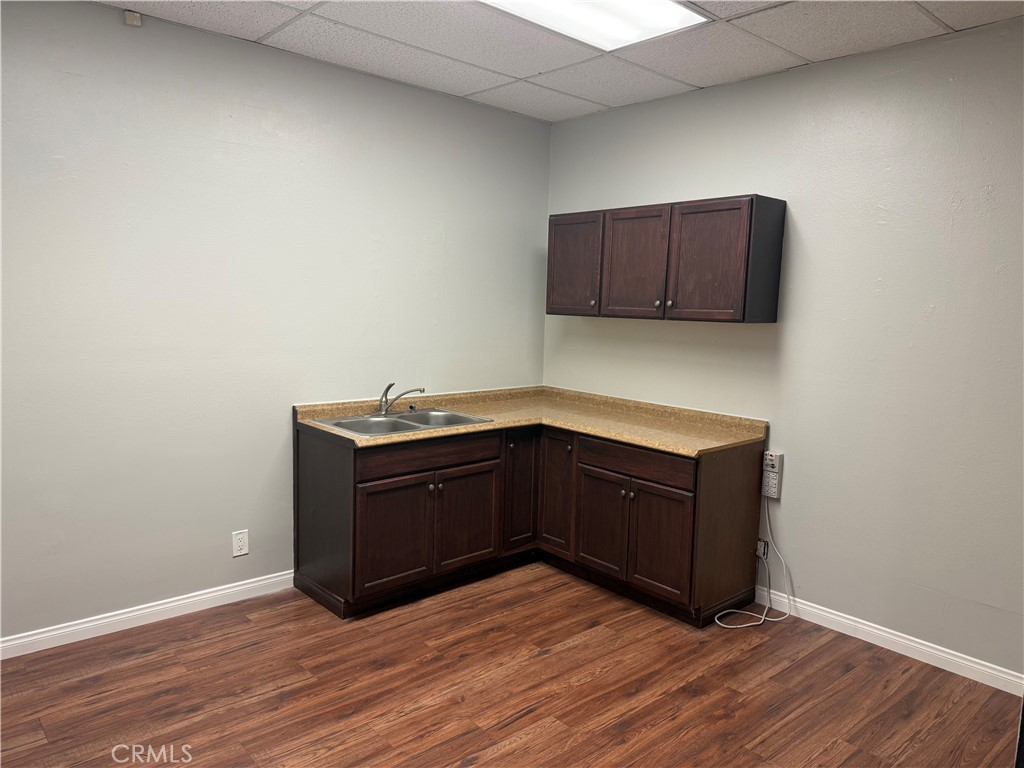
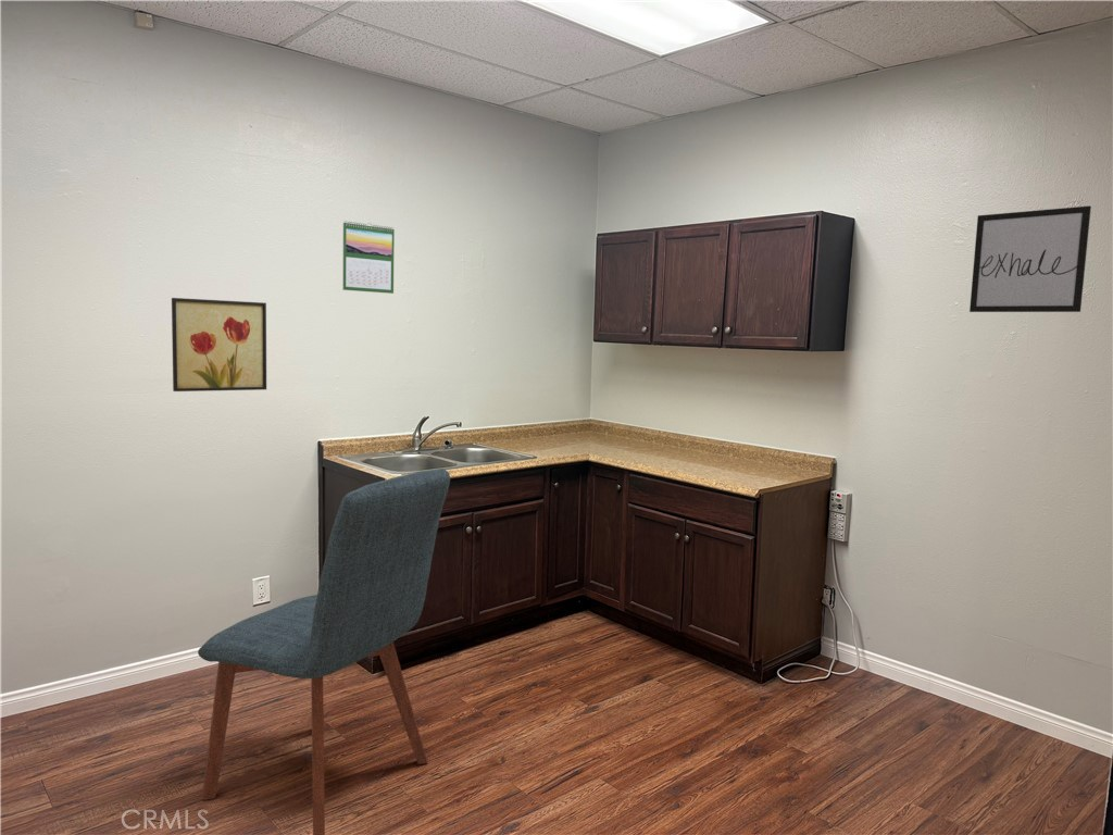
+ wall art [968,204,1092,313]
+ calendar [341,220,396,295]
+ chair [197,468,451,835]
+ wall art [171,297,267,392]
